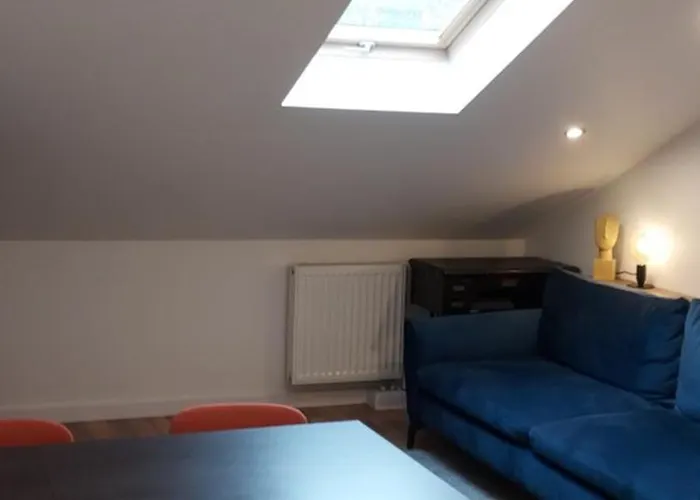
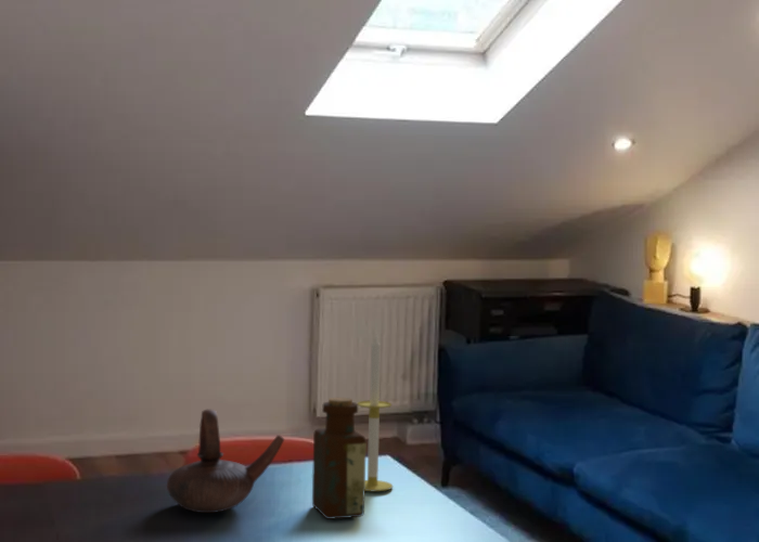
+ bottle [311,397,368,520]
+ teapot [166,408,285,514]
+ candle [357,335,394,492]
